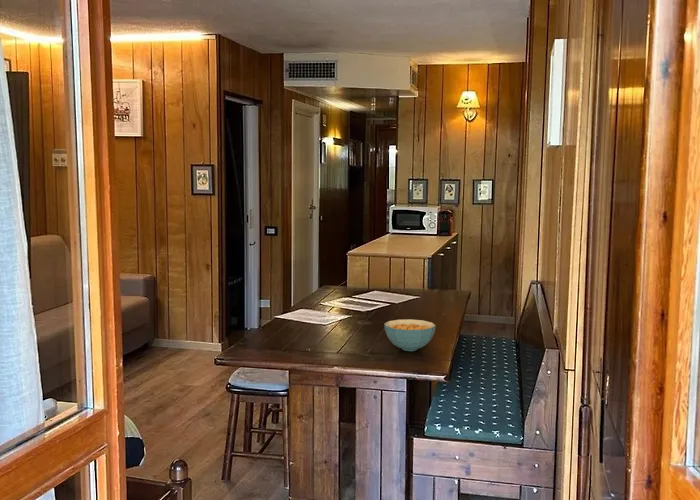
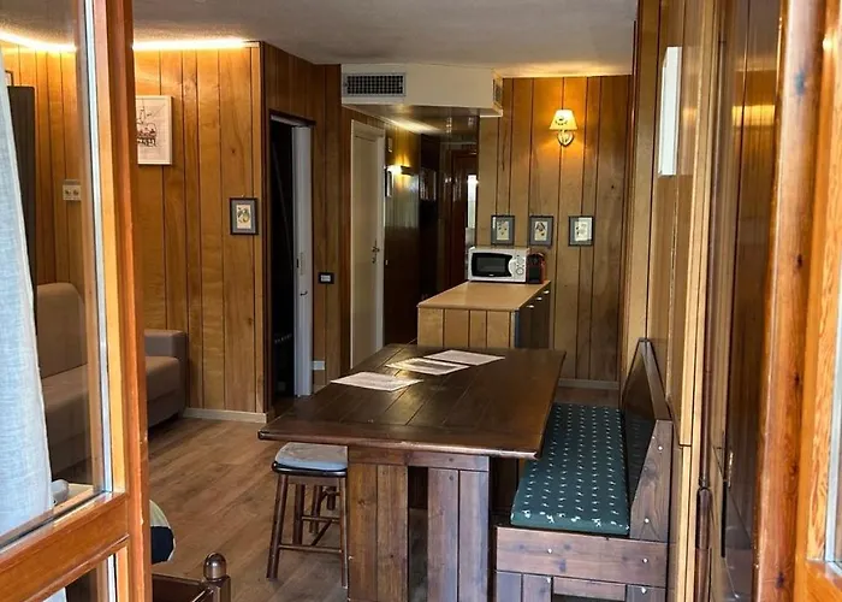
- cereal bowl [383,318,437,352]
